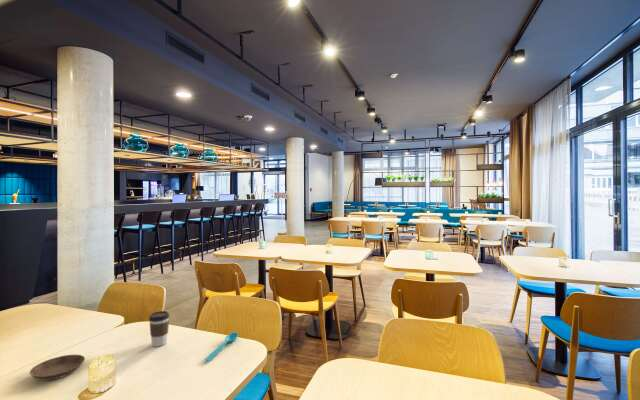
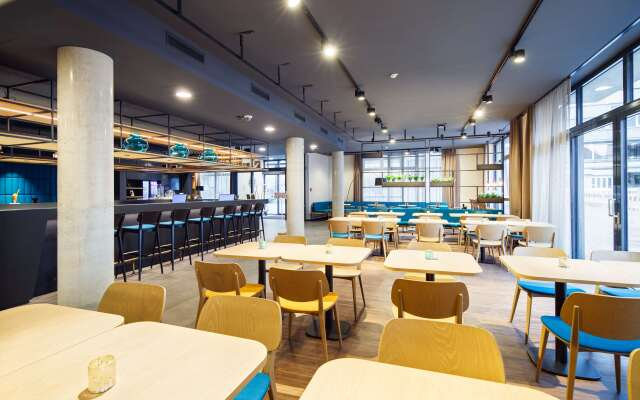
- spoon [204,331,239,362]
- coffee cup [148,310,171,347]
- saucer [29,354,86,381]
